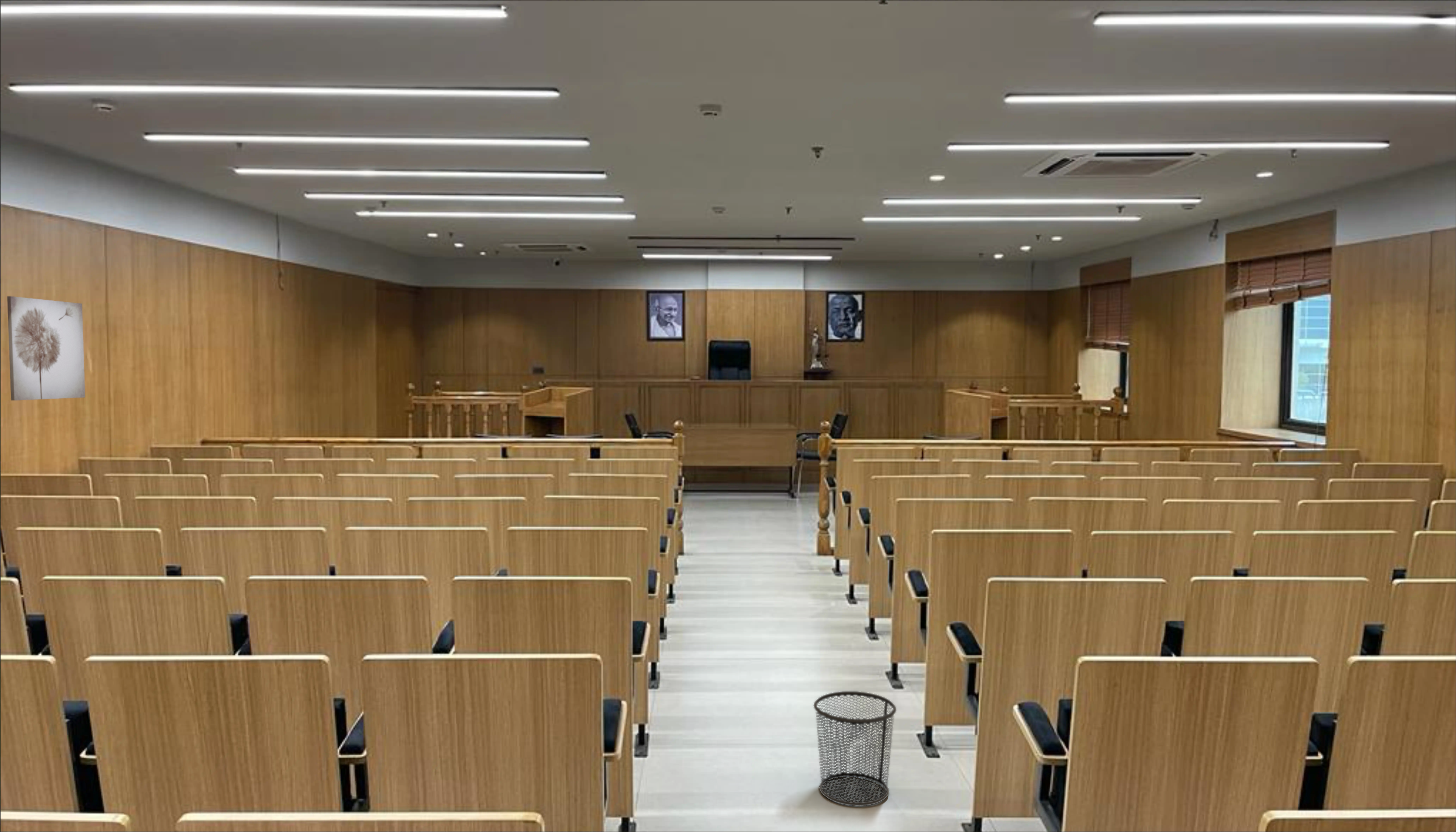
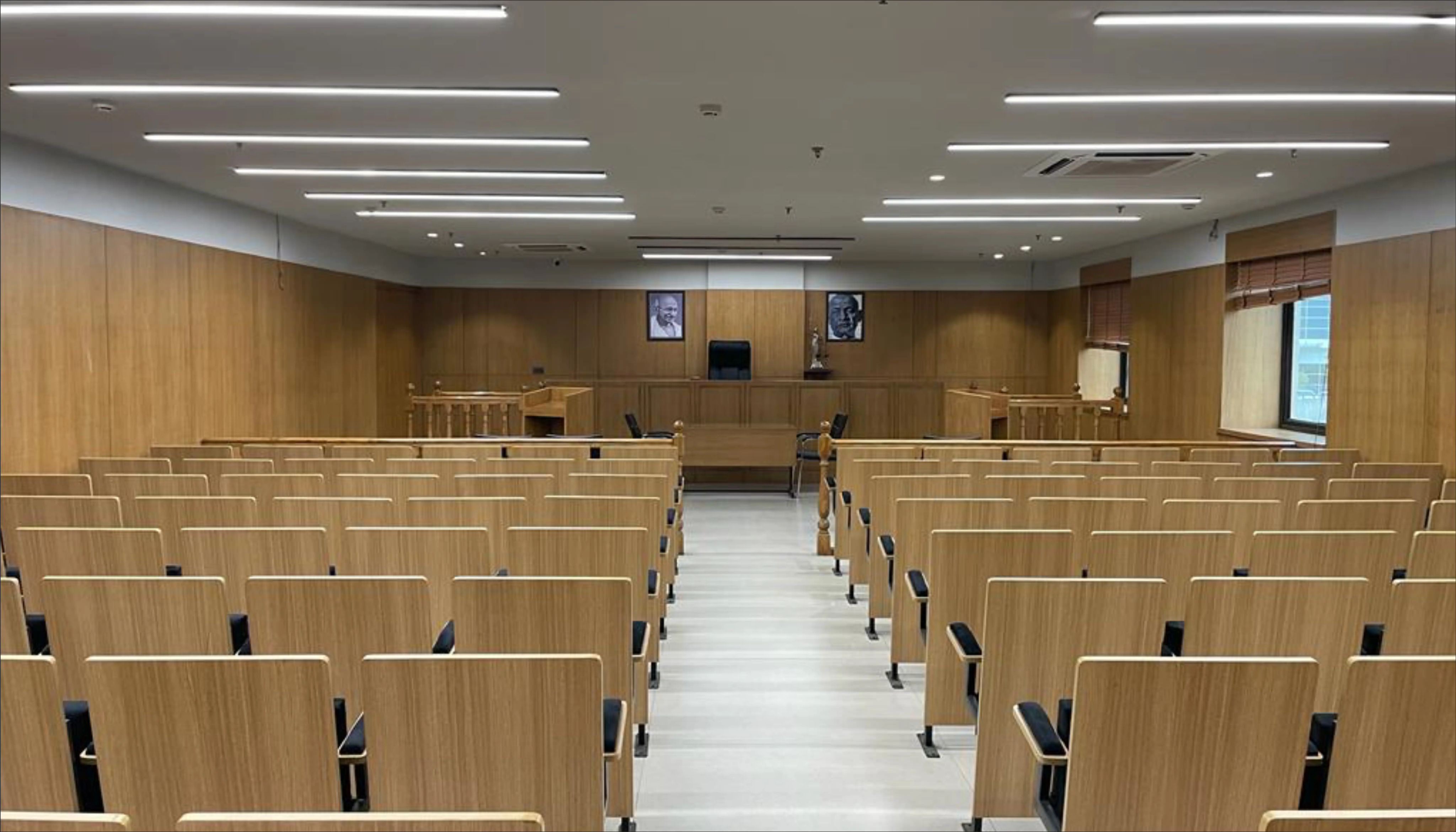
- wall art [7,296,86,401]
- waste bin [813,691,897,806]
